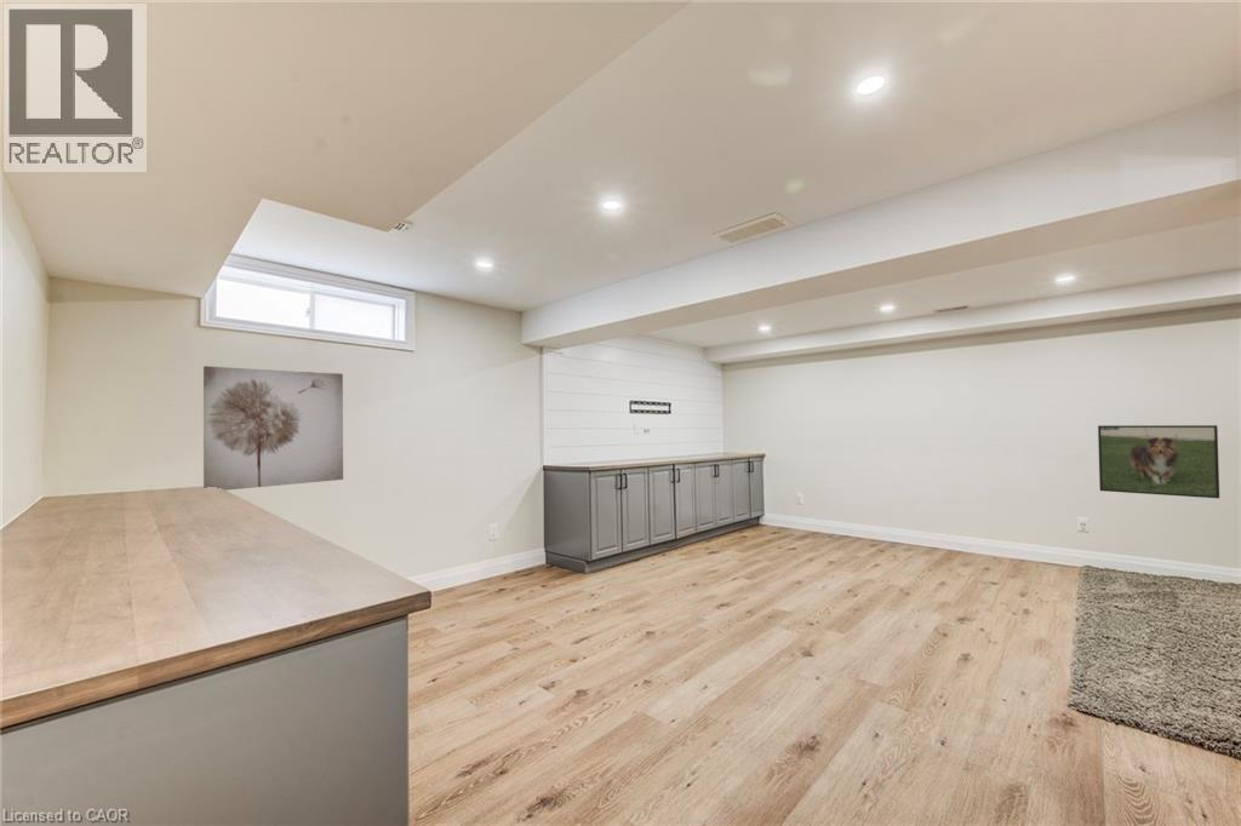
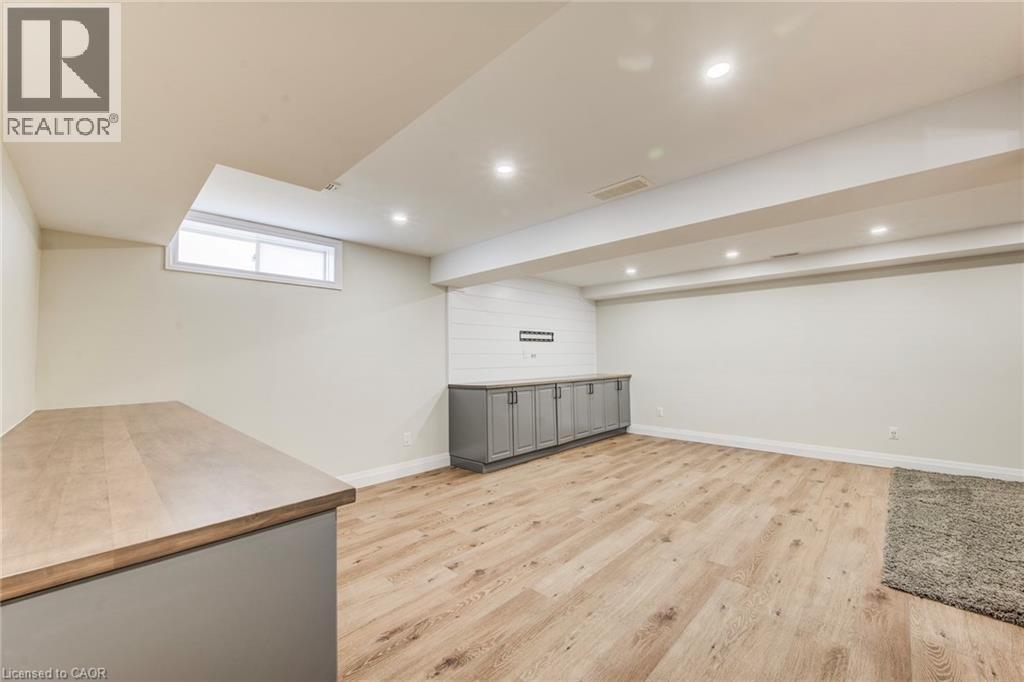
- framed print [1097,424,1220,499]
- wall art [202,365,344,492]
